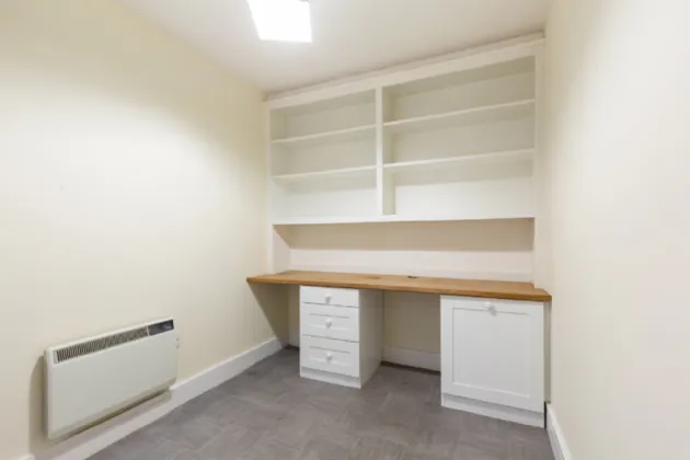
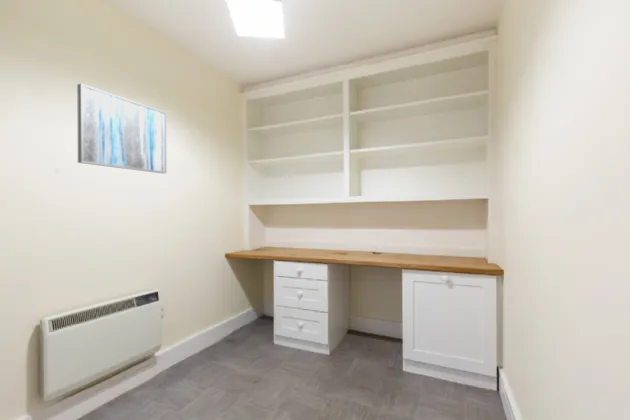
+ wall art [76,82,167,174]
